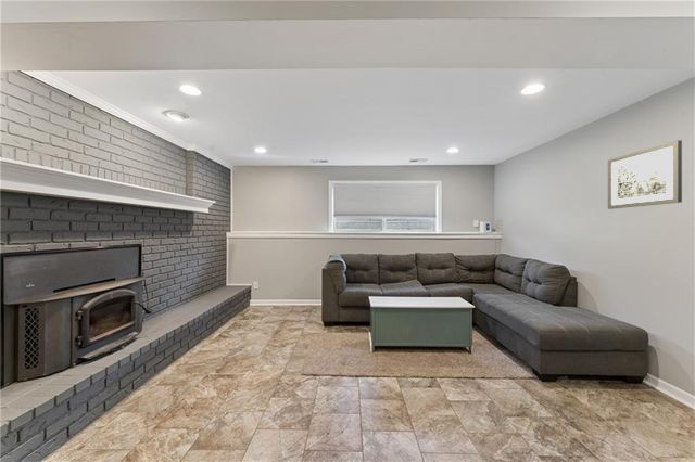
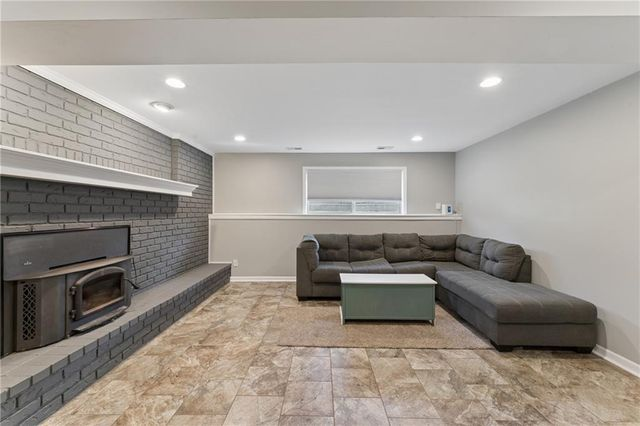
- wall art [607,139,683,210]
